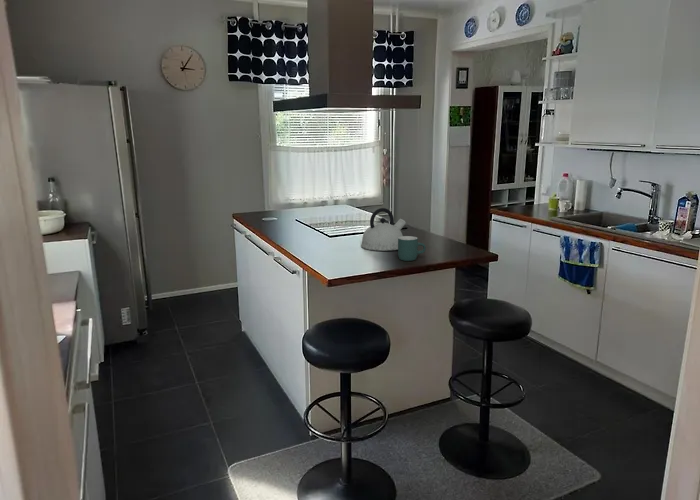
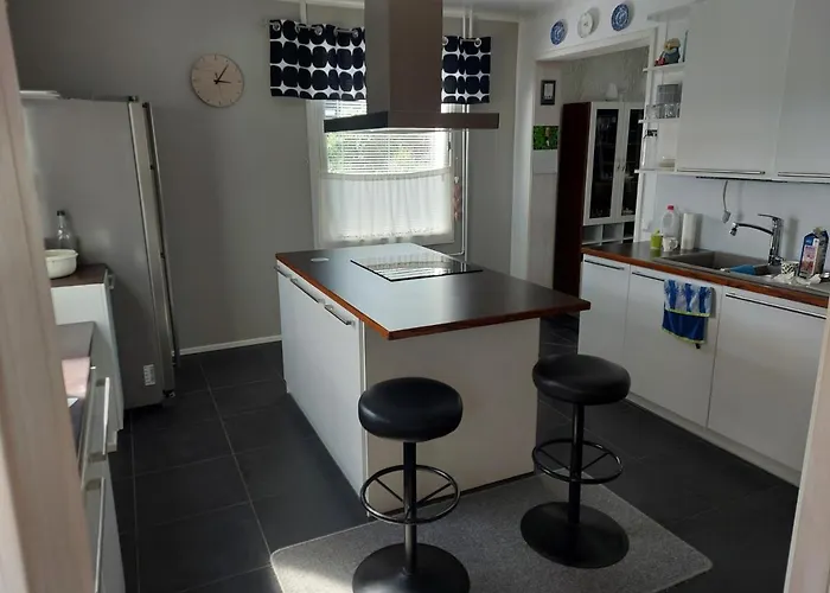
- mug [397,235,427,262]
- kettle [360,207,407,252]
